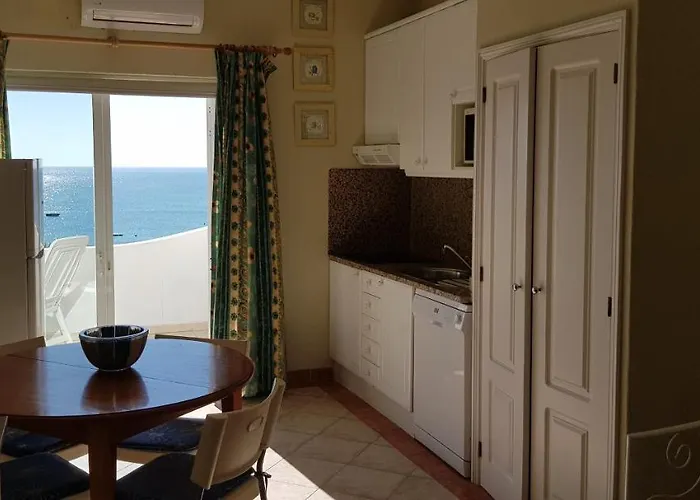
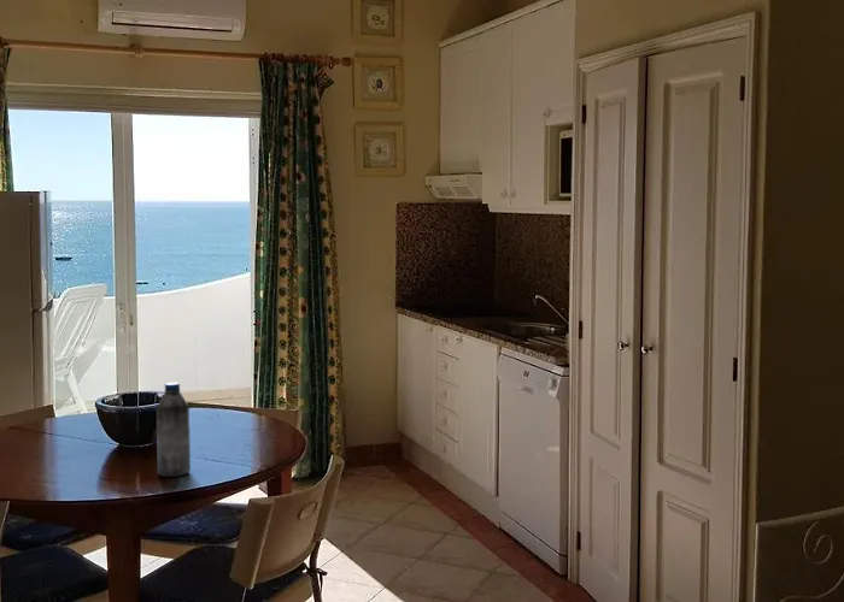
+ water bottle [156,382,192,478]
